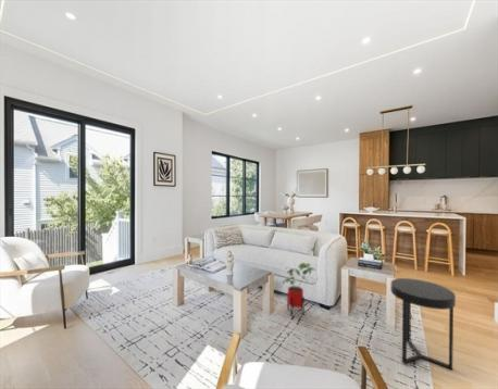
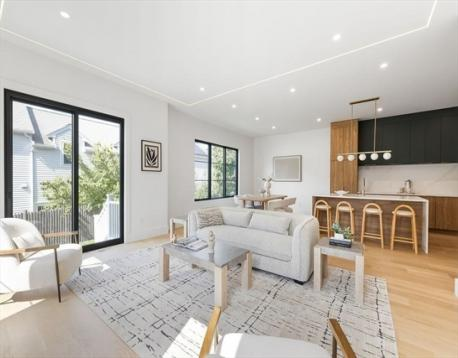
- house plant [282,262,316,316]
- side table [389,277,457,371]
